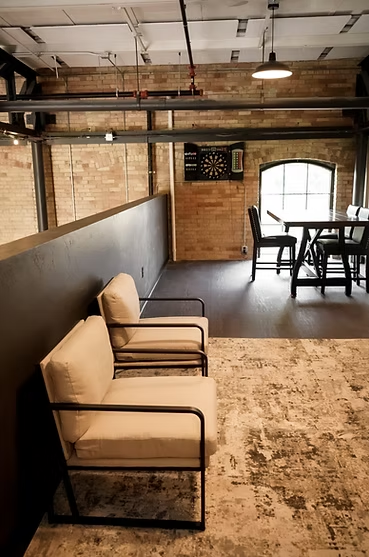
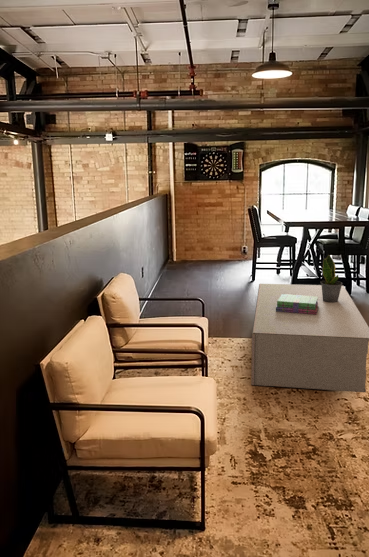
+ stack of books [276,294,319,315]
+ potted plant [320,254,343,303]
+ coffee table [250,283,369,393]
